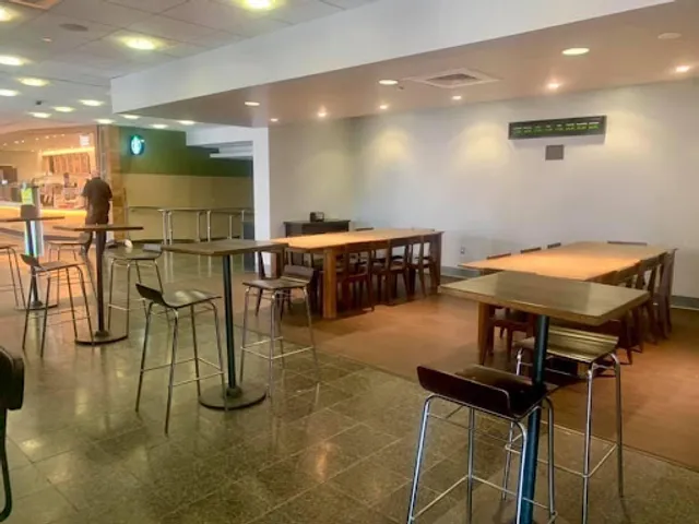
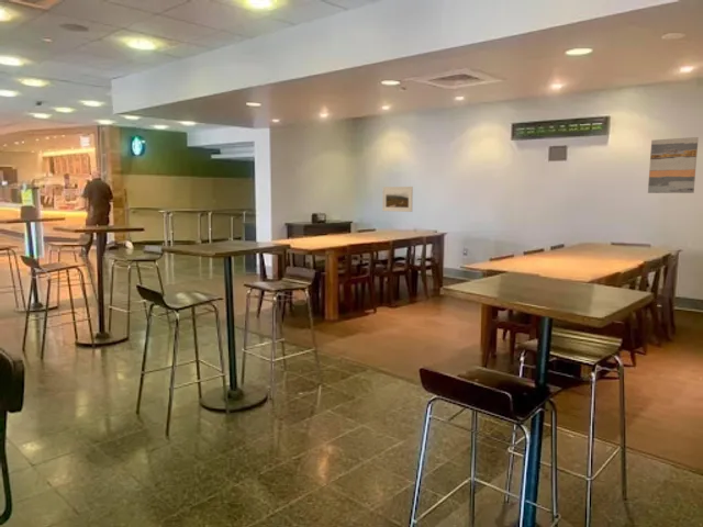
+ wall art [647,136,700,194]
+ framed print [381,186,414,213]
